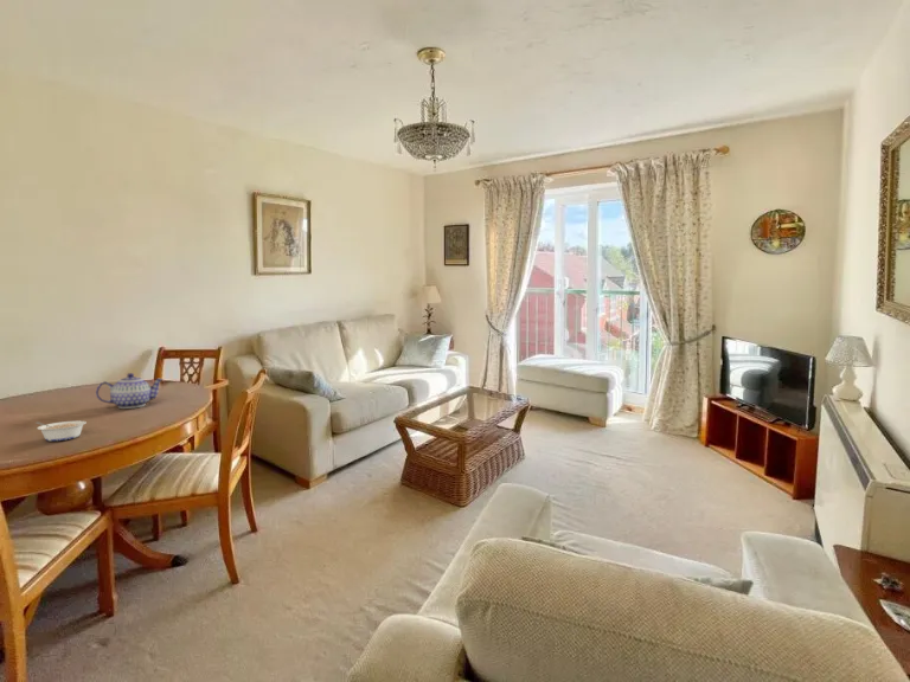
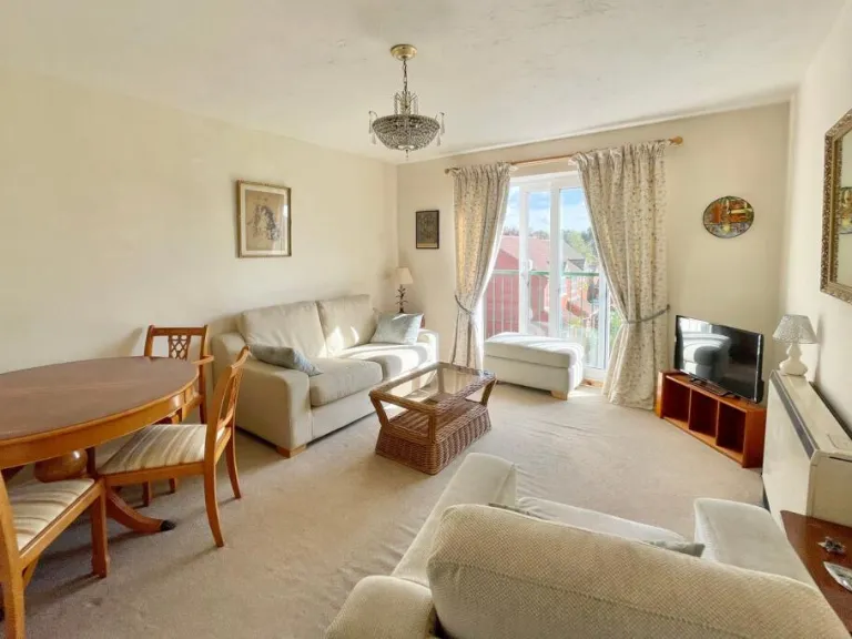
- legume [34,420,86,442]
- teapot [95,372,165,410]
